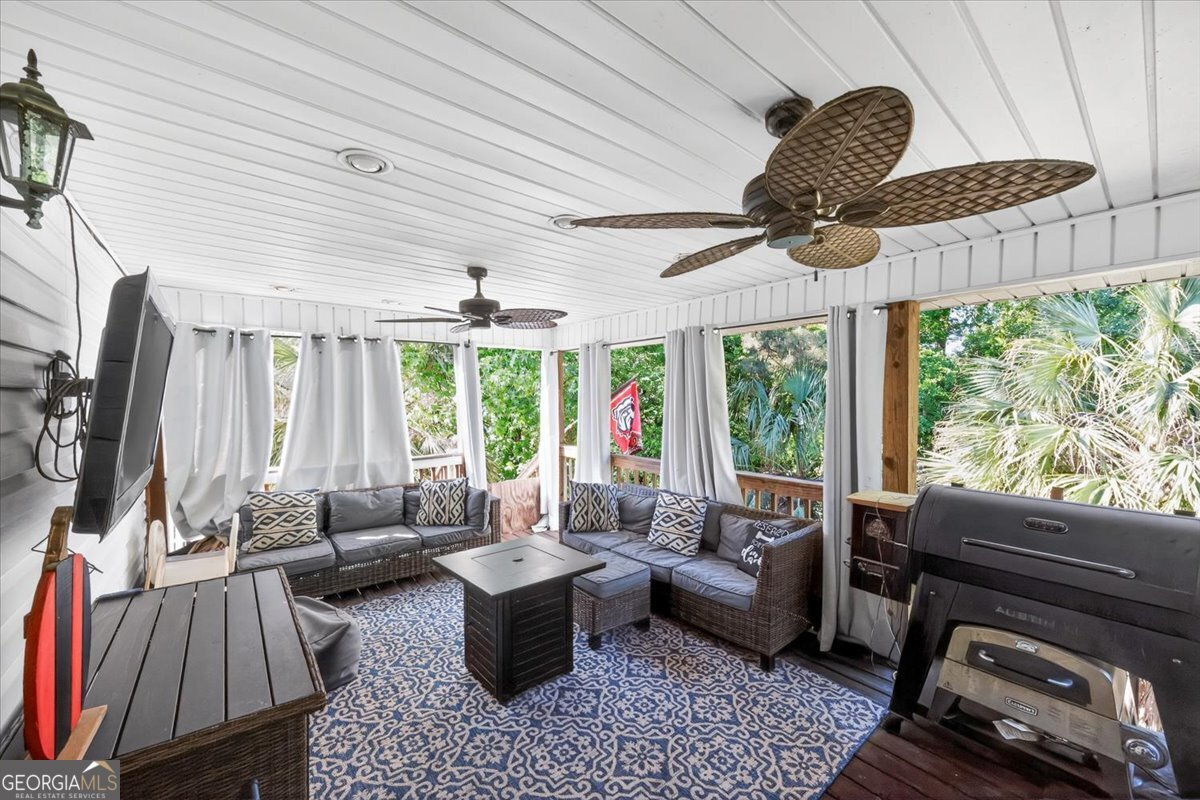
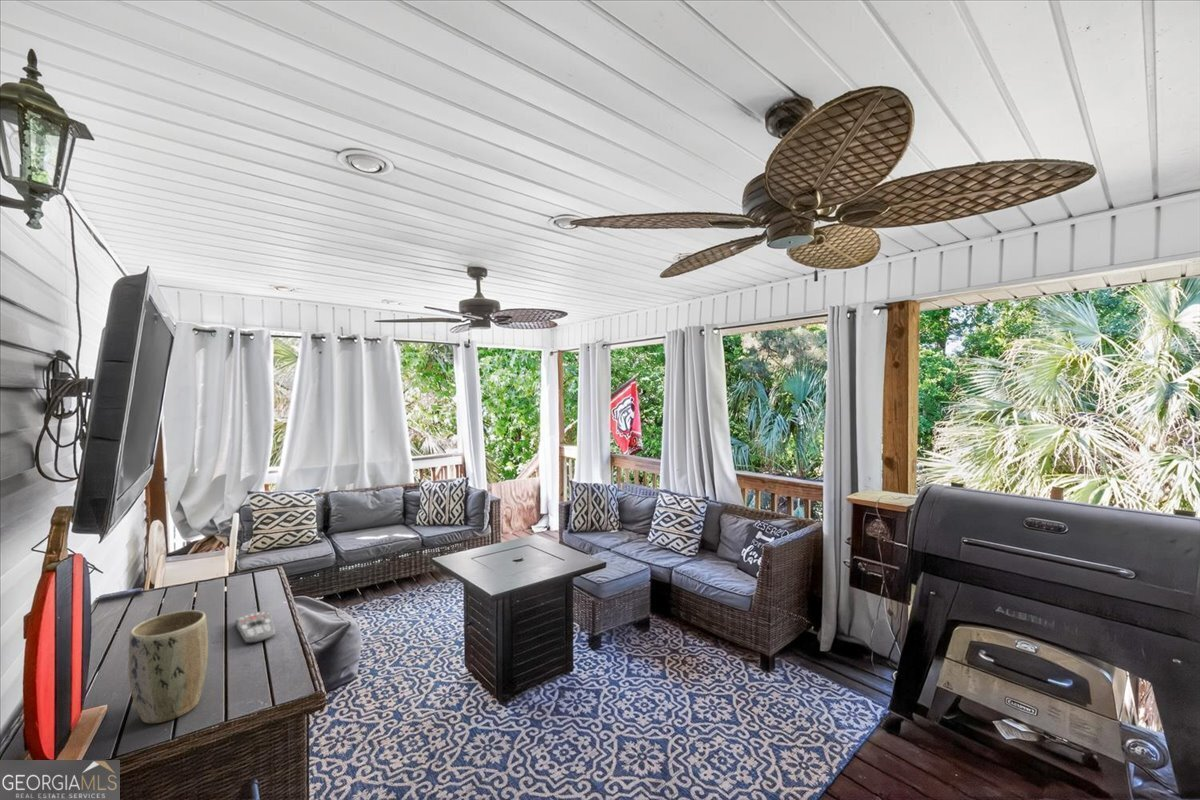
+ plant pot [128,609,209,724]
+ remote control [234,610,277,644]
